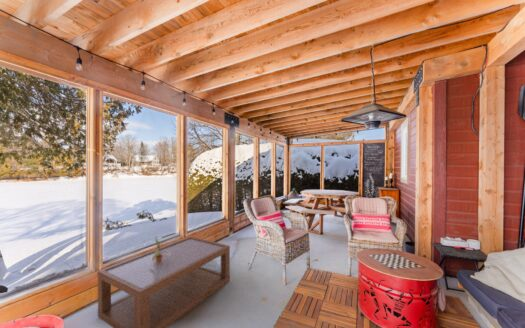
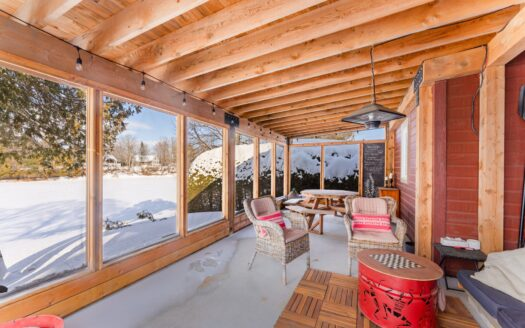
- coffee table [97,236,231,328]
- potted plant [149,236,170,264]
